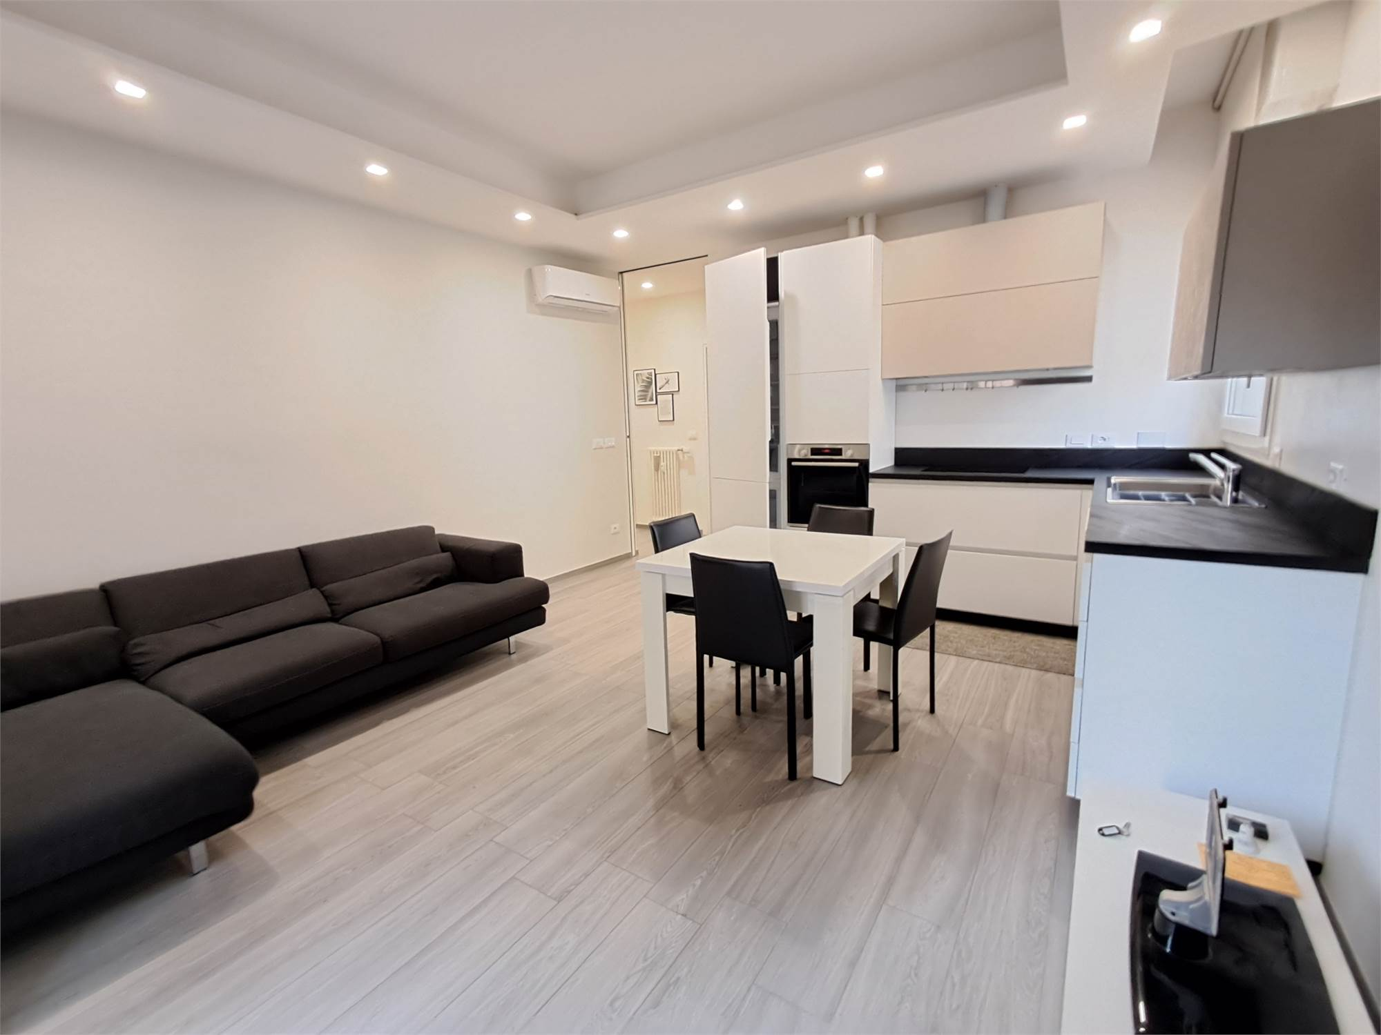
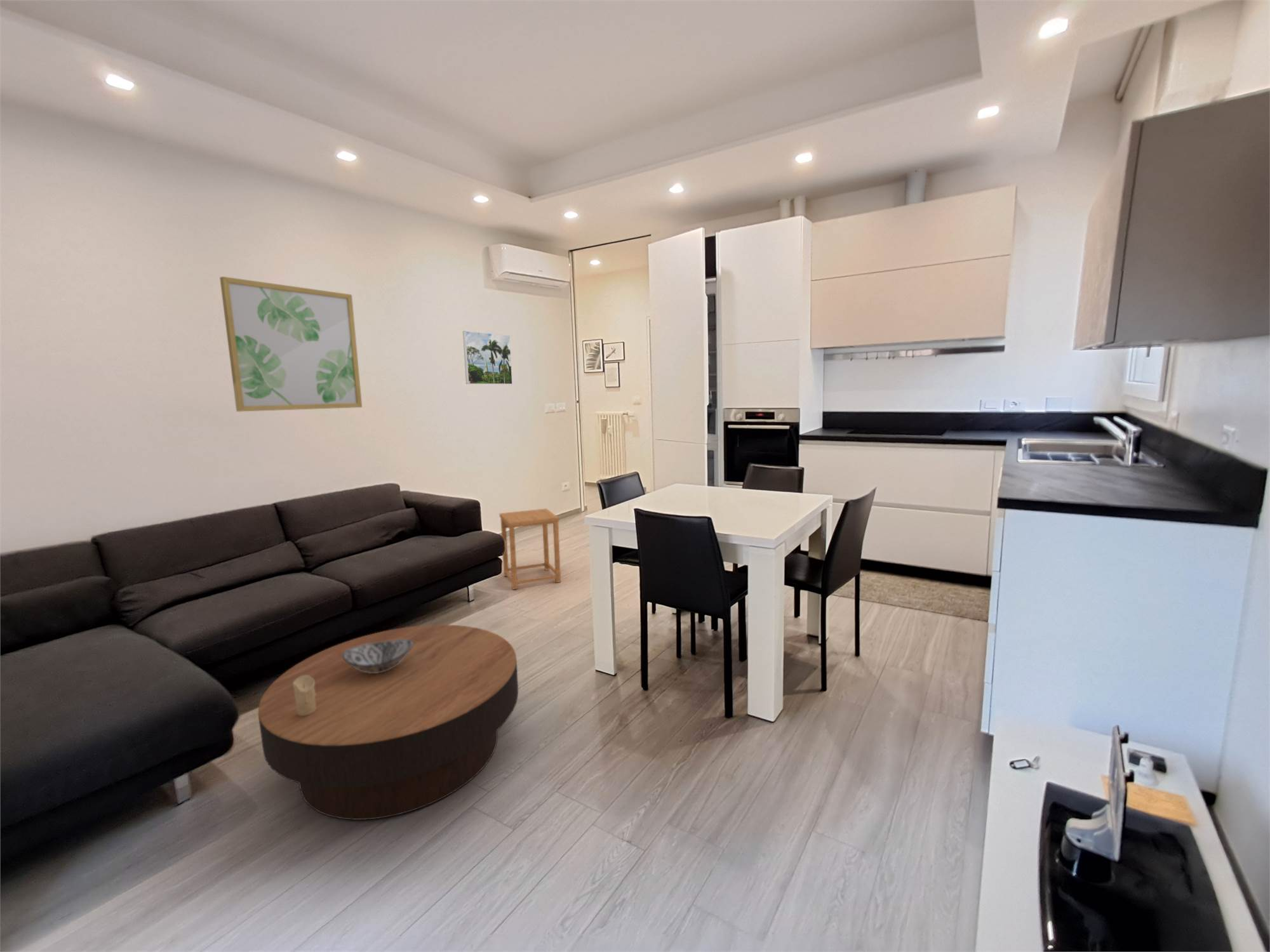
+ side table [498,508,561,590]
+ decorative bowl [343,639,413,673]
+ wall art [219,276,363,412]
+ coffee table [258,624,519,821]
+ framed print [462,330,513,385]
+ candle [293,675,316,716]
